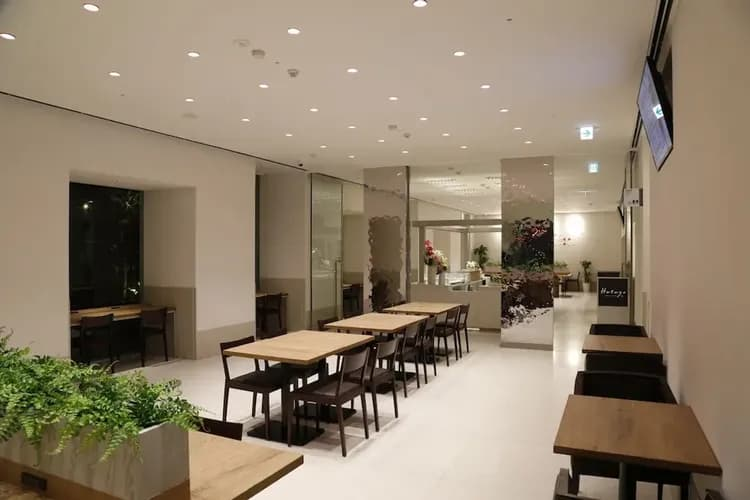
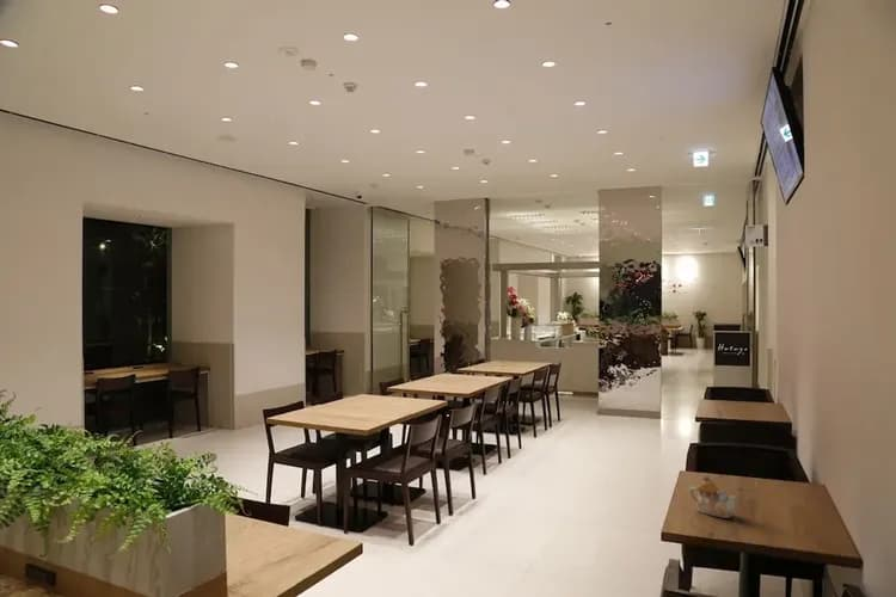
+ teapot [688,474,738,519]
